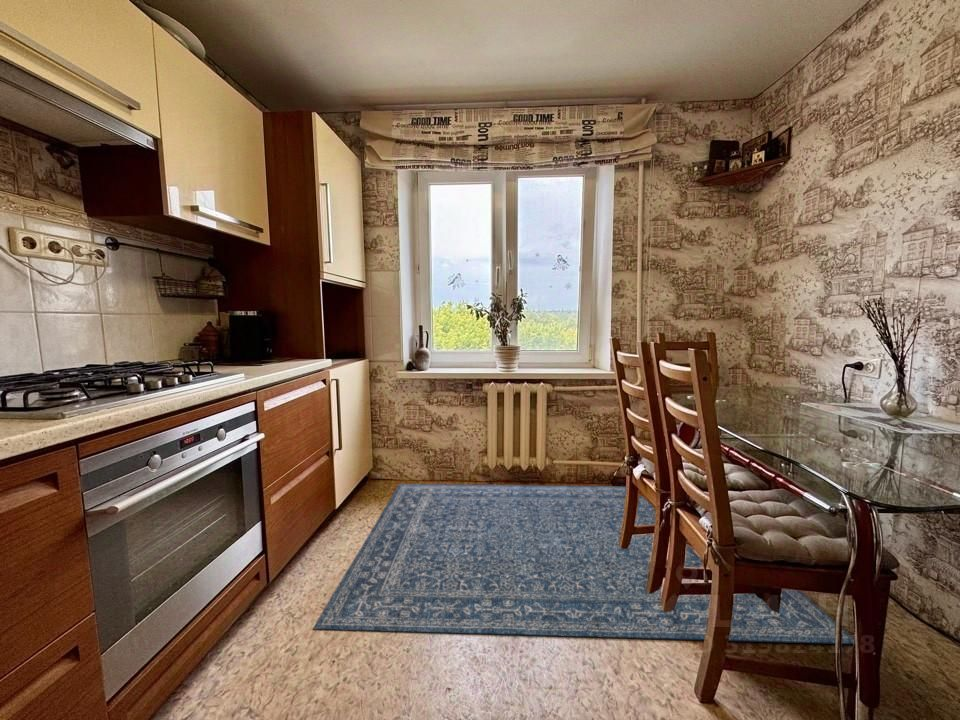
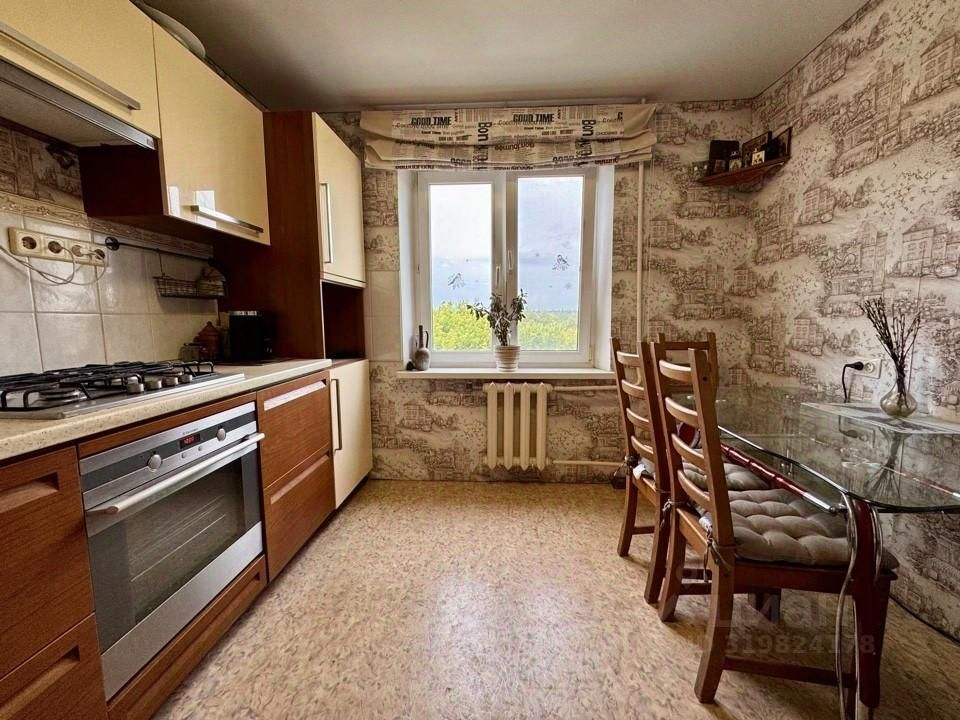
- rug [312,483,855,645]
